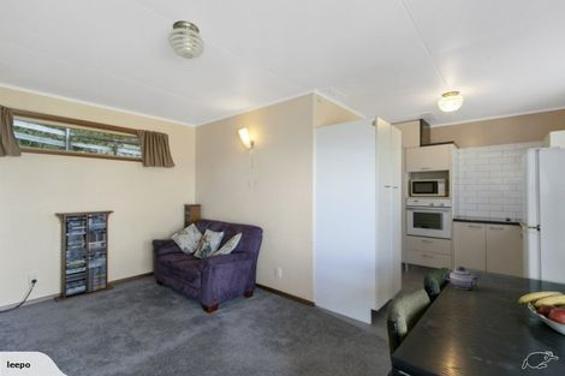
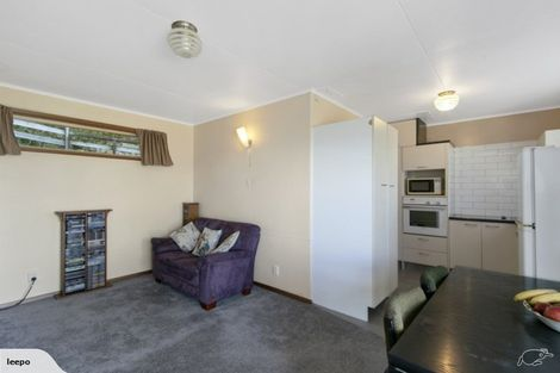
- teapot [442,265,483,291]
